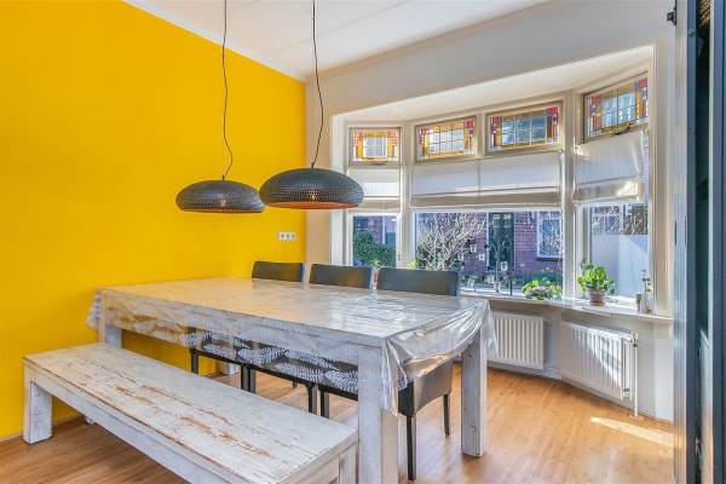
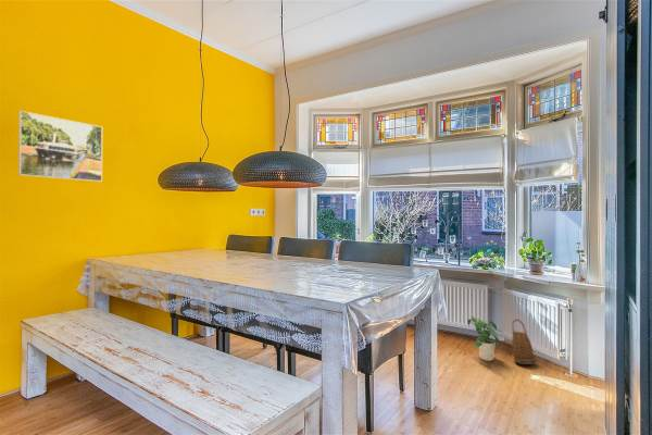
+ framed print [17,110,103,183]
+ potted plant [466,315,501,362]
+ basket [511,318,537,365]
